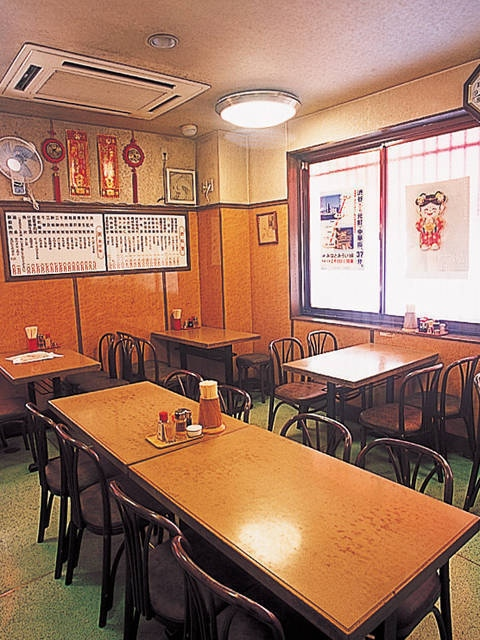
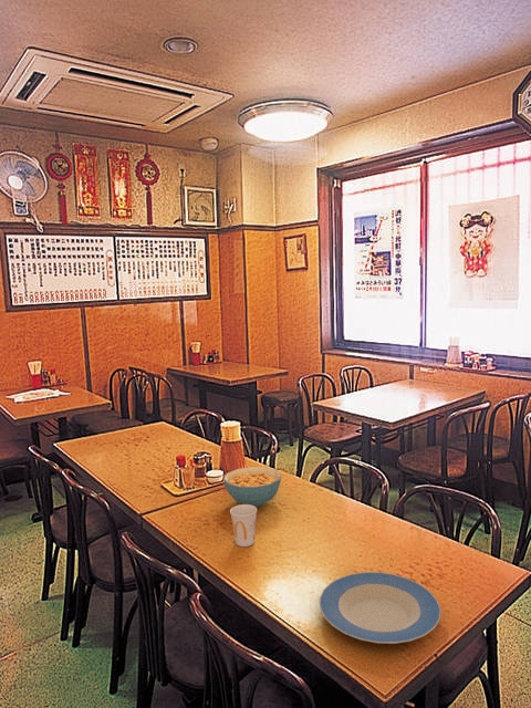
+ plate [319,571,441,645]
+ cup [229,503,258,548]
+ cereal bowl [222,466,282,508]
